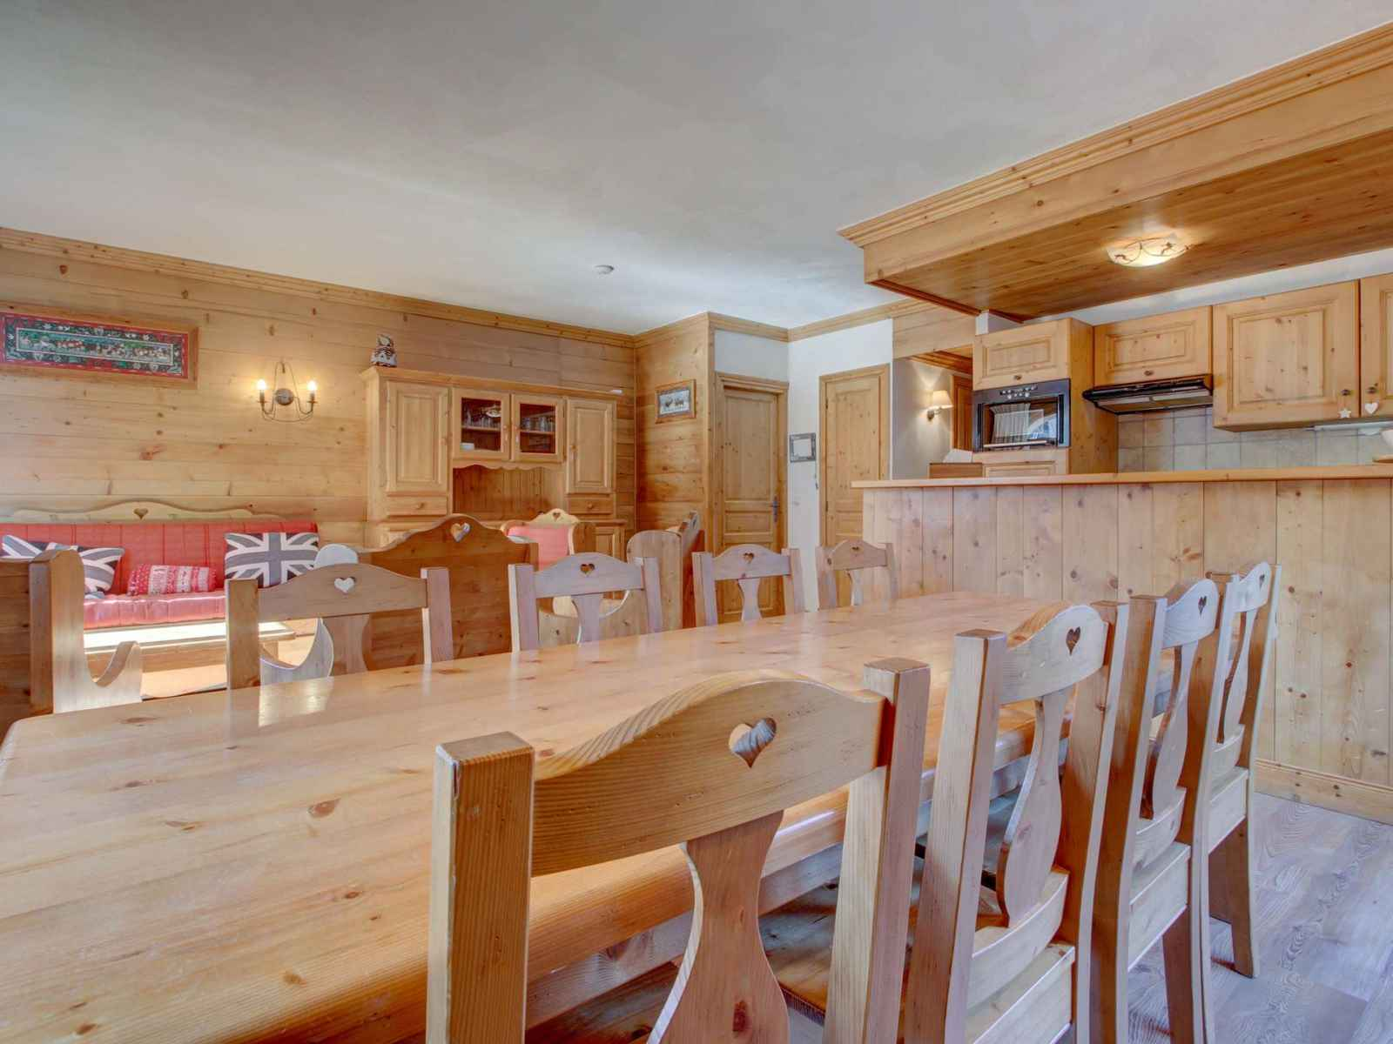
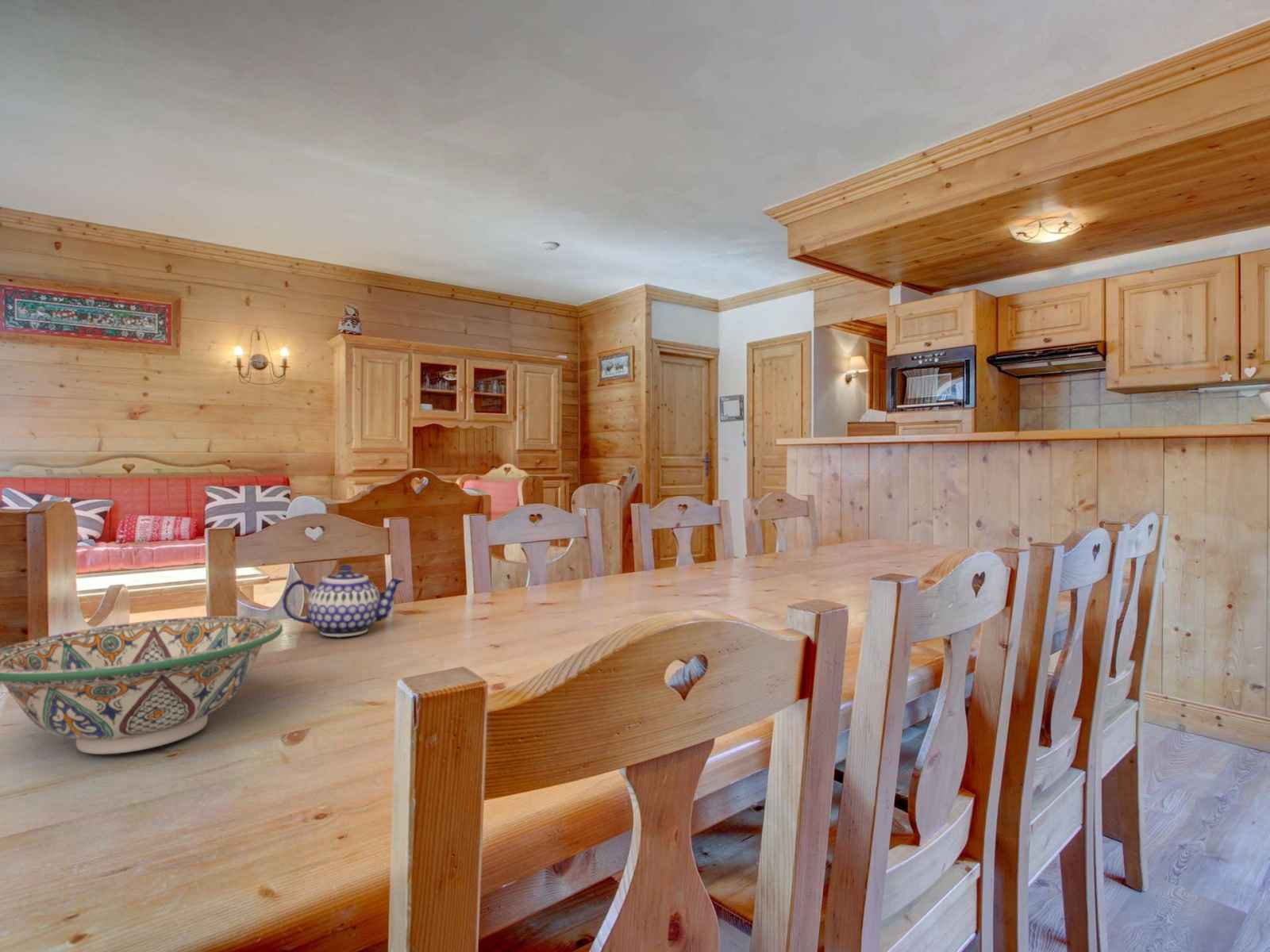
+ decorative bowl [0,615,283,755]
+ teapot [282,564,406,638]
